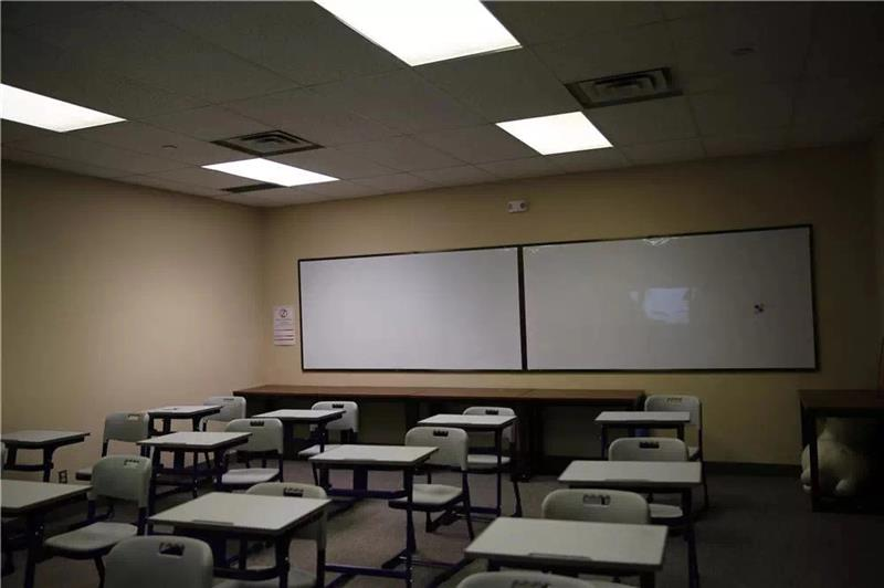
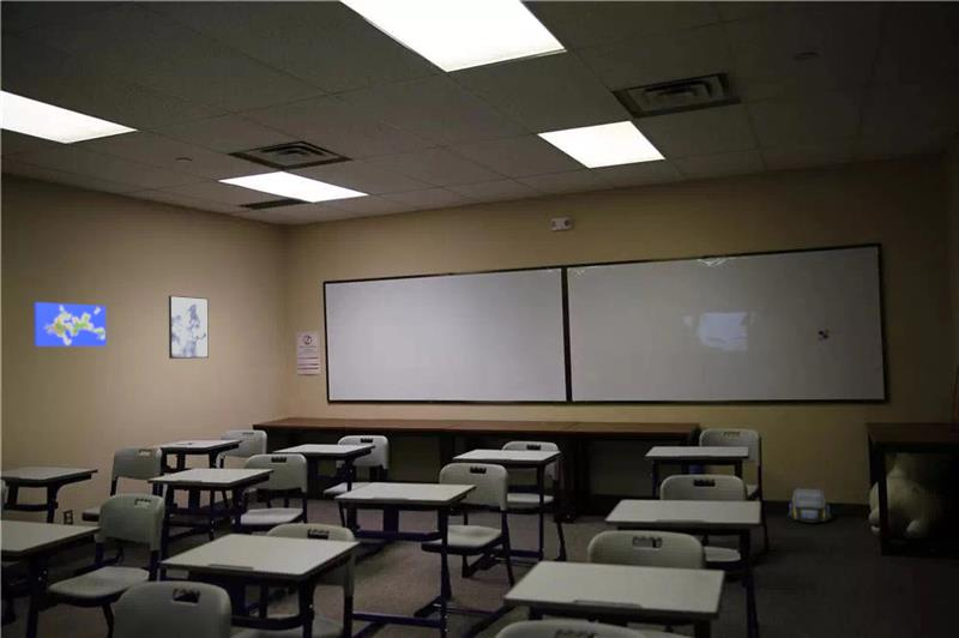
+ world map [34,301,108,348]
+ shoulder bag [786,487,833,524]
+ wall art [168,295,210,360]
